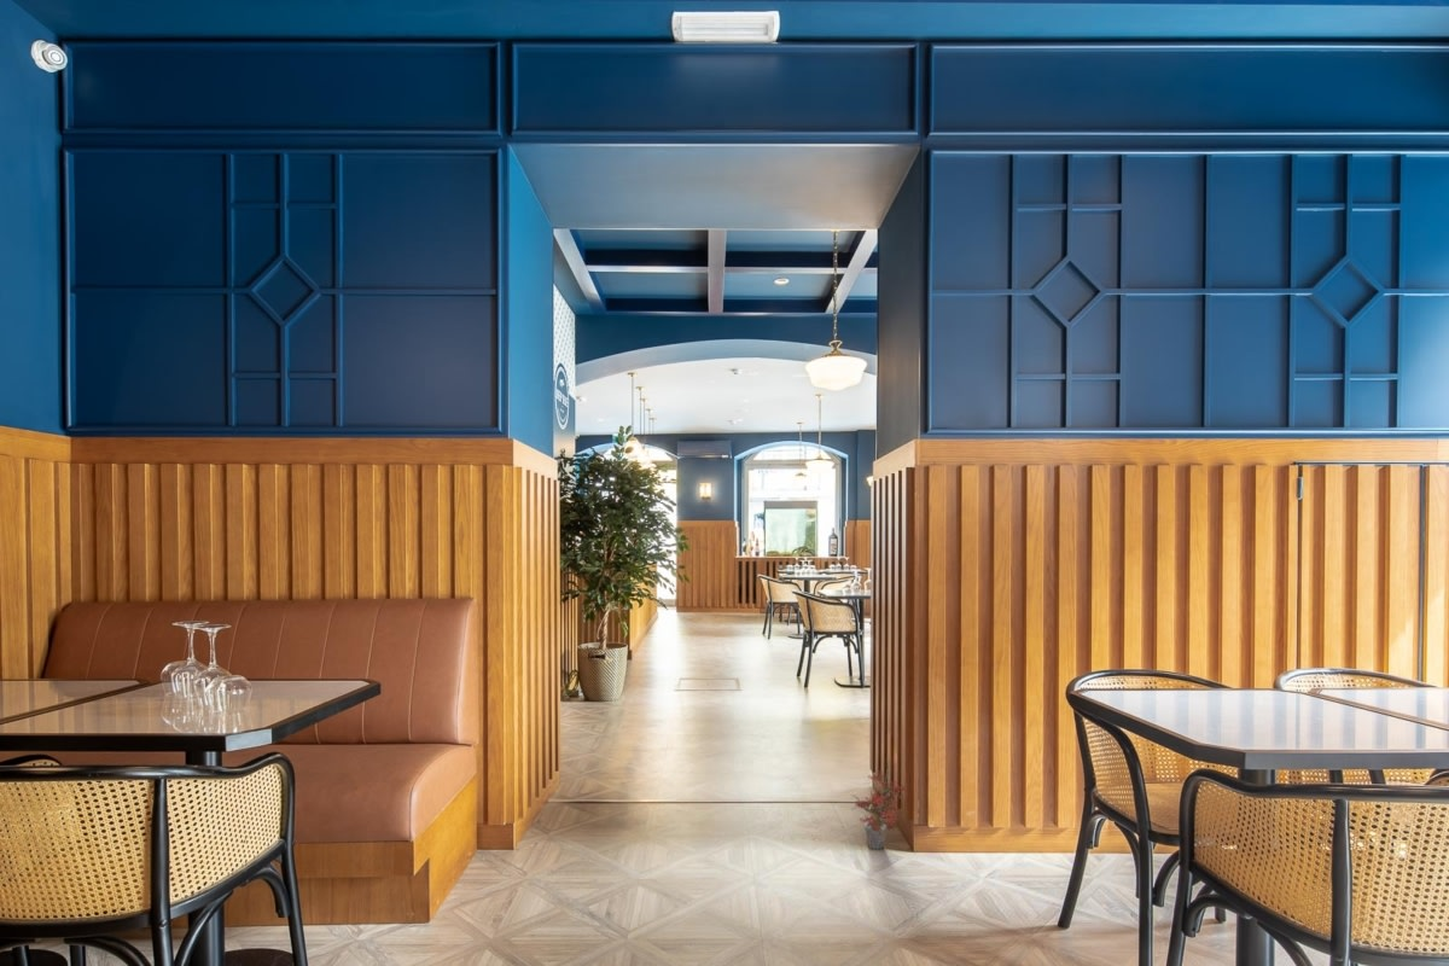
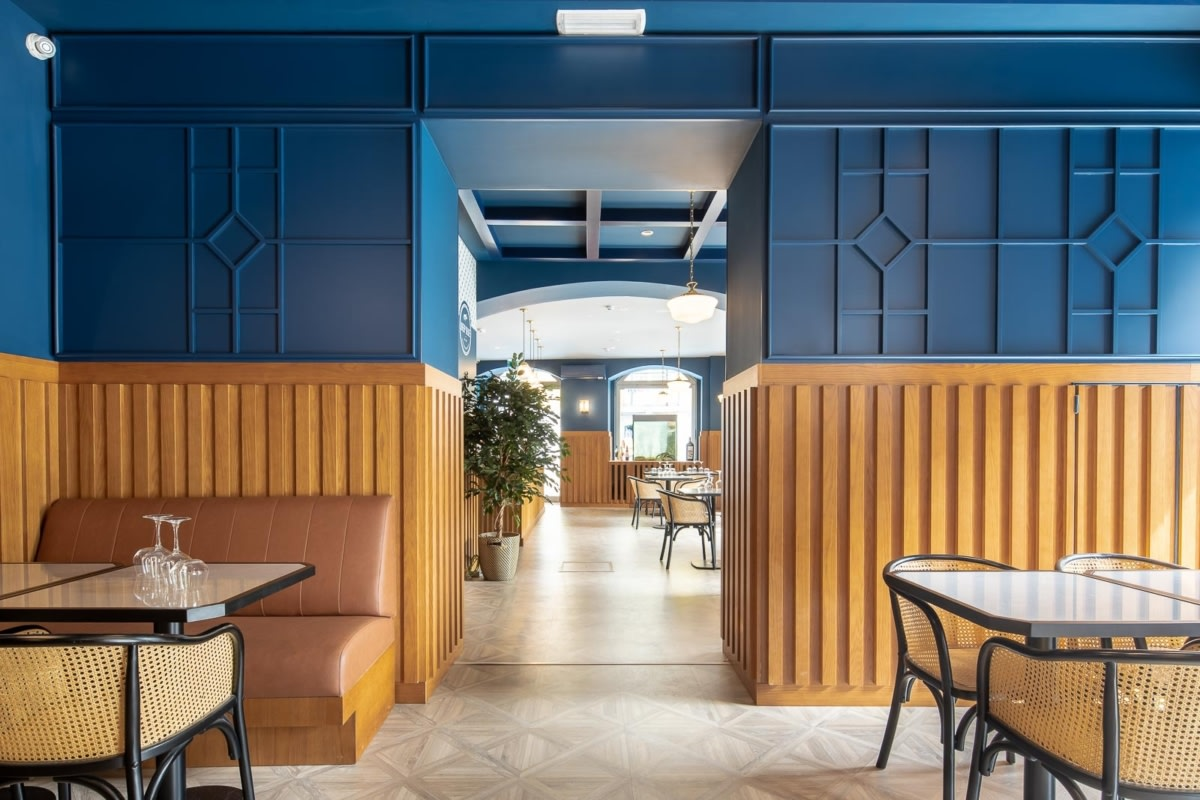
- potted plant [849,757,910,850]
